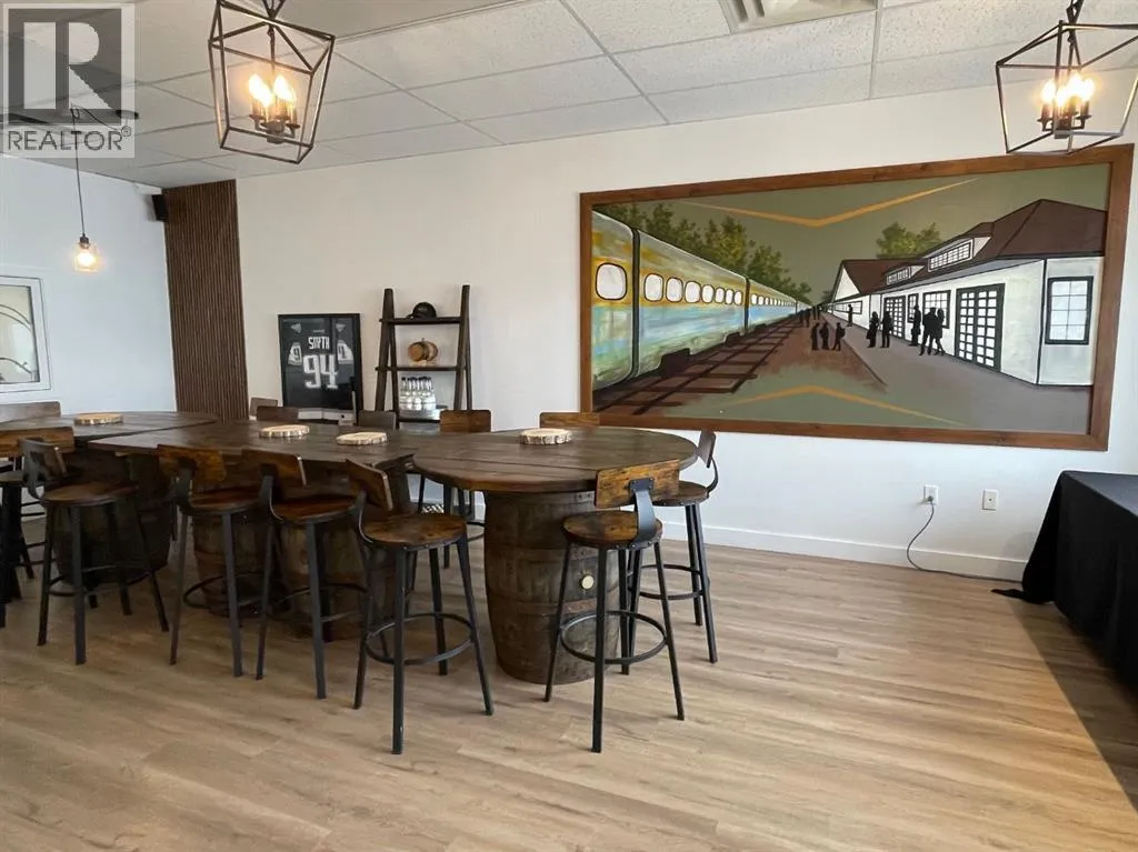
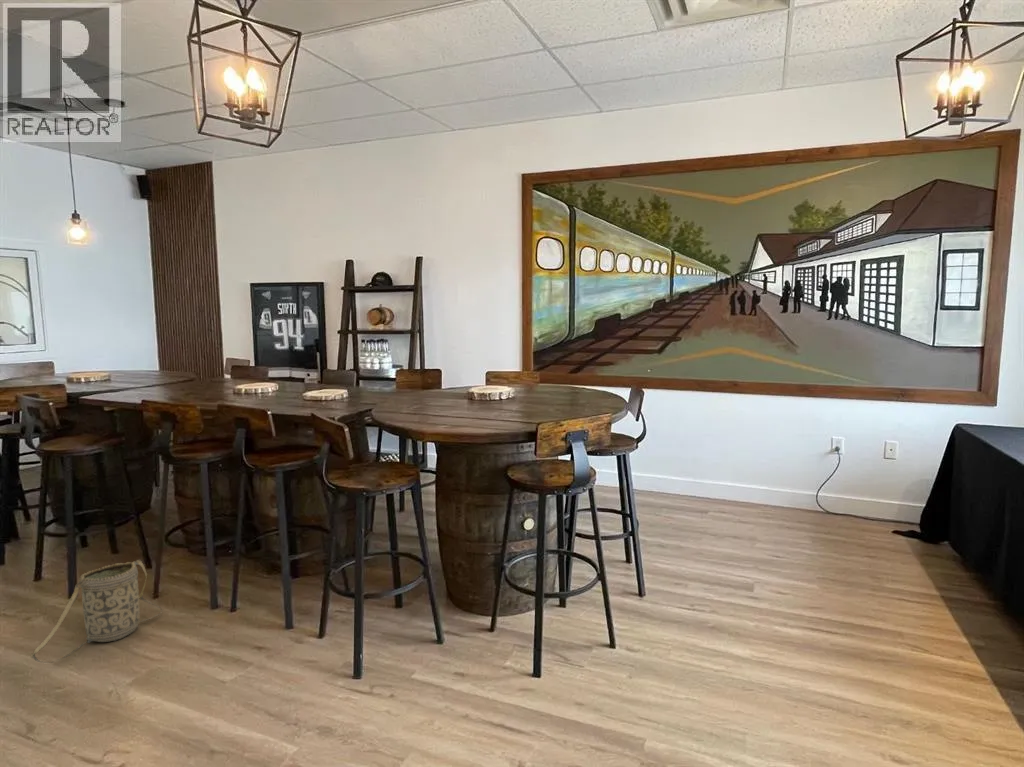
+ basket [29,559,164,664]
